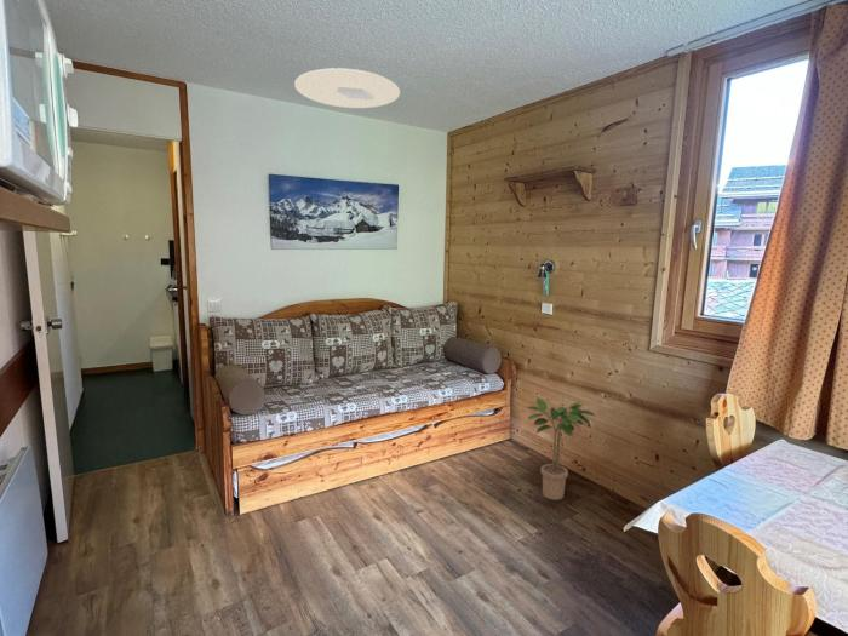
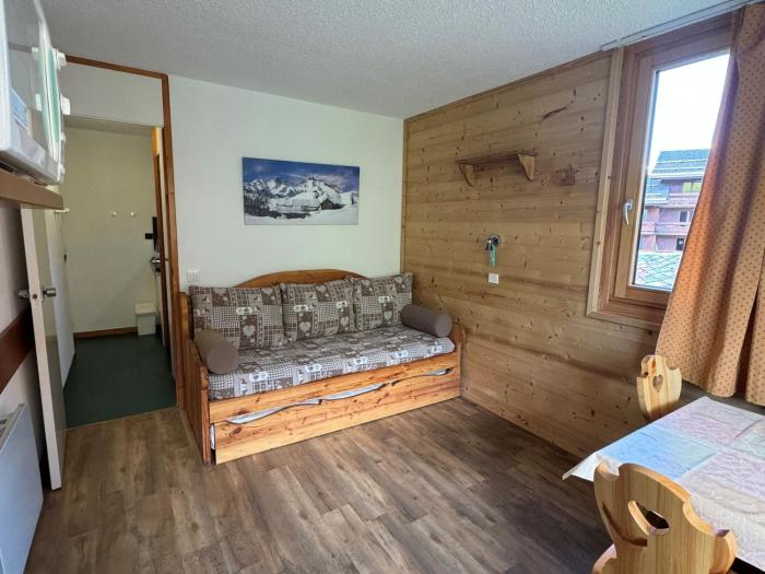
- potted plant [525,397,596,502]
- ceiling light [293,67,401,109]
